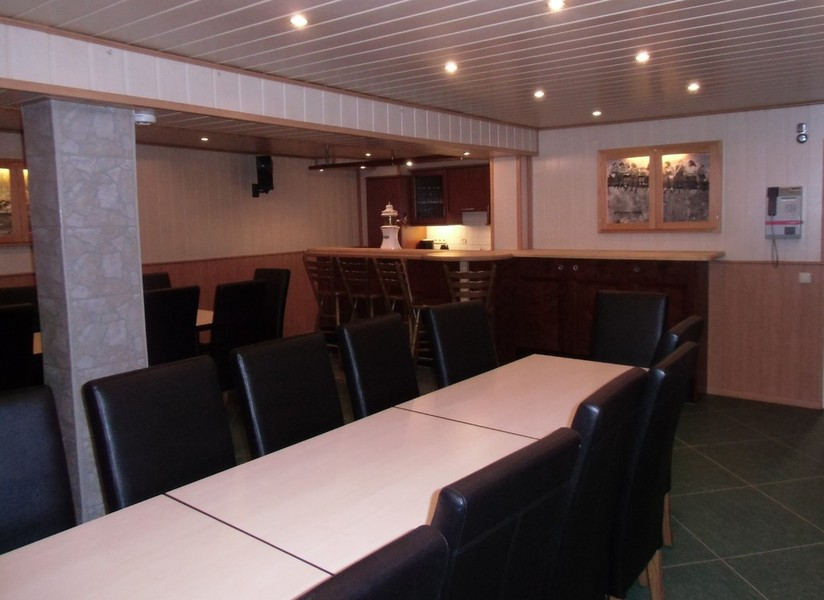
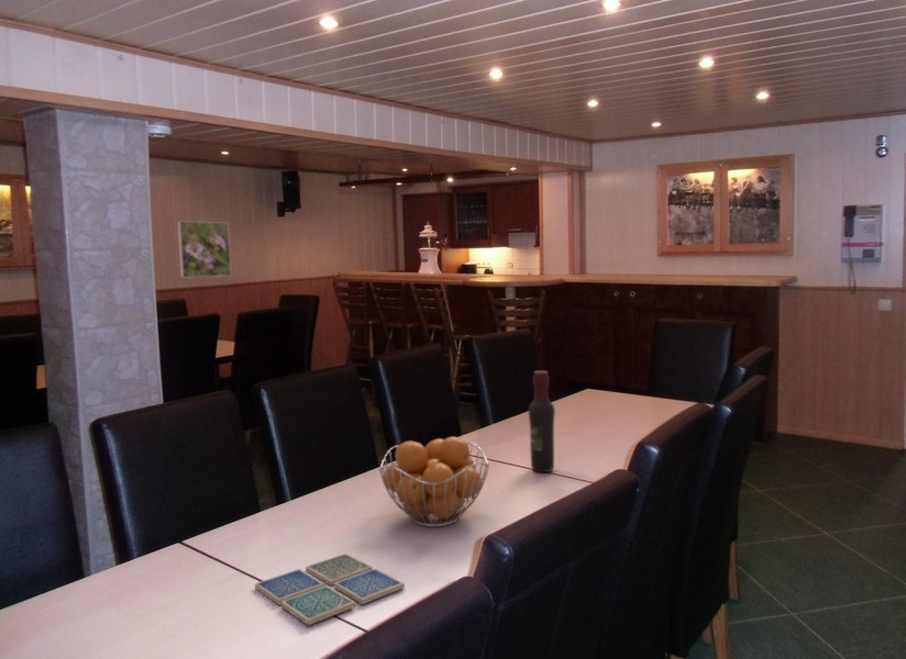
+ wine bottle [528,370,556,473]
+ fruit basket [378,436,490,528]
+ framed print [177,220,232,279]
+ drink coaster [254,552,406,626]
